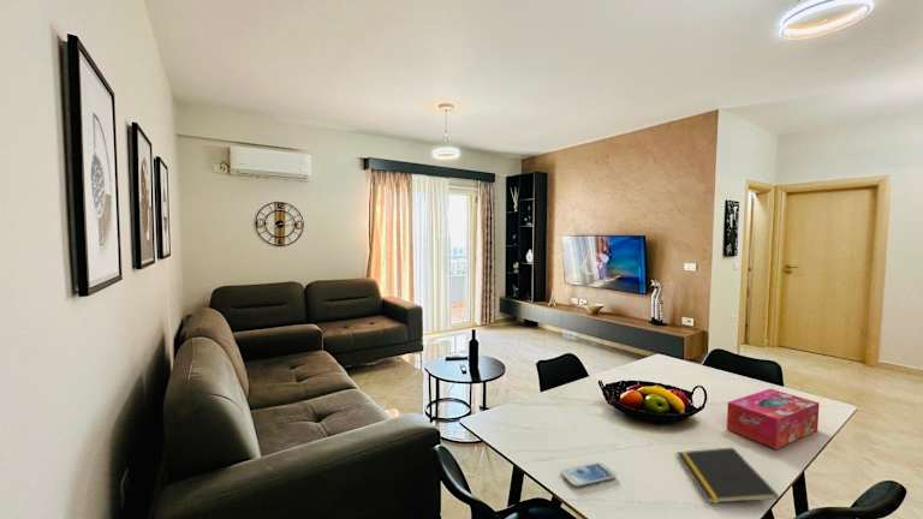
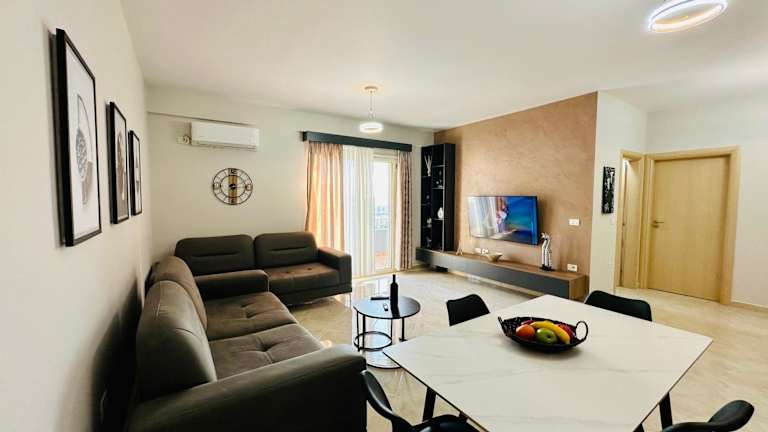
- notepad [675,447,780,505]
- smartphone [560,461,617,488]
- tissue box [726,388,821,451]
